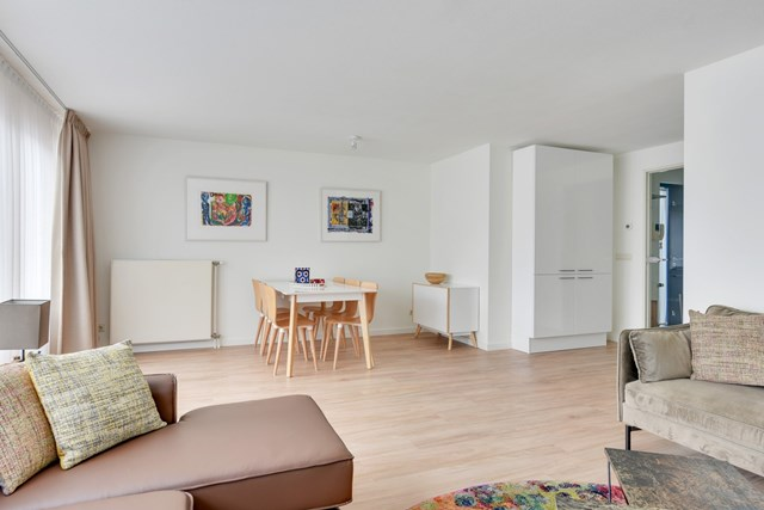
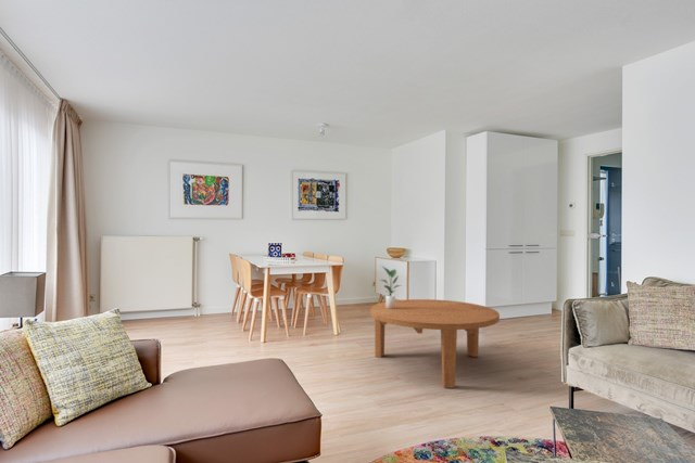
+ coffee table [369,298,501,389]
+ potted plant [379,266,402,309]
